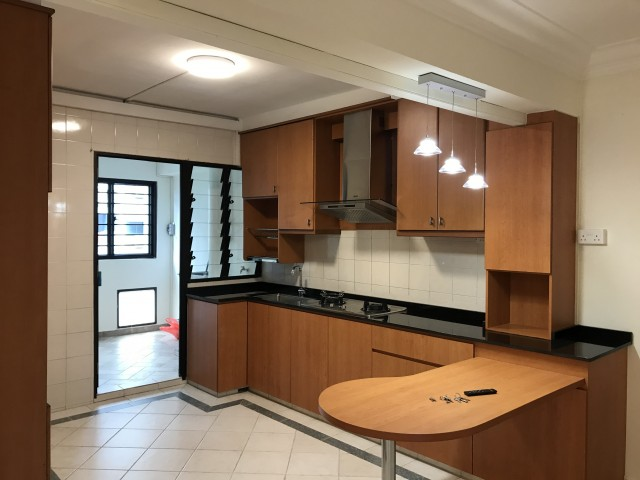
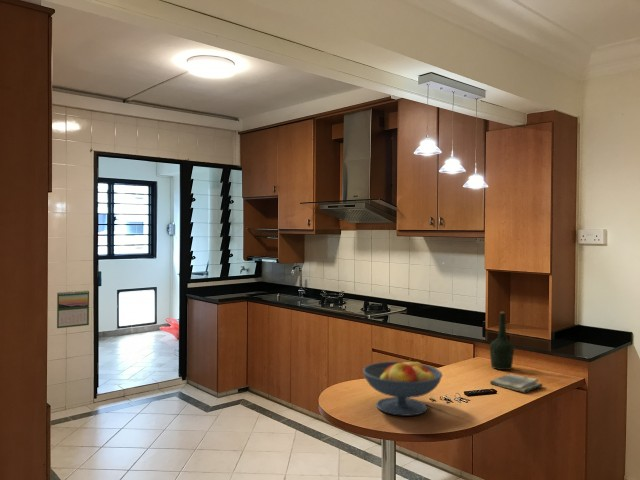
+ fruit bowl [362,359,443,417]
+ dish towel [489,373,544,394]
+ calendar [56,289,90,329]
+ bottle [489,311,515,371]
